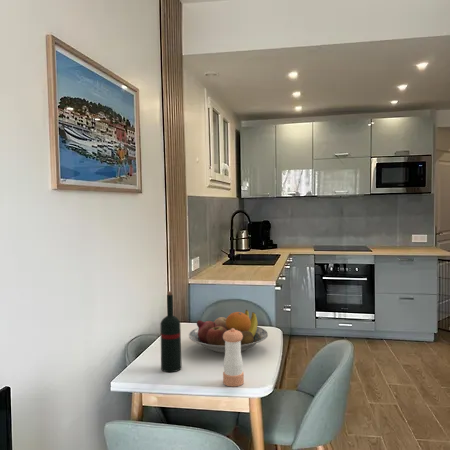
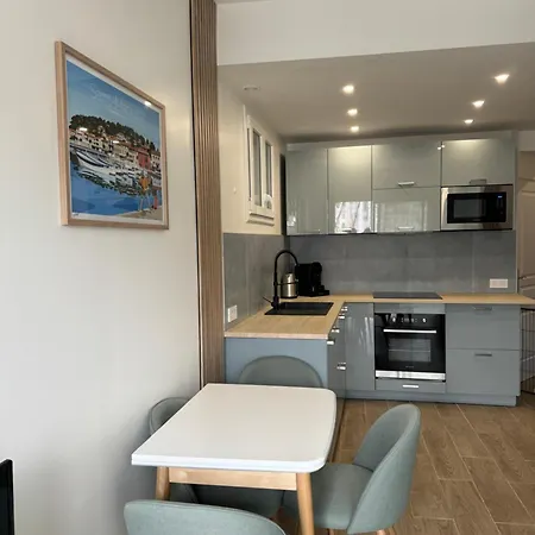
- pepper shaker [222,328,245,387]
- wine bottle [159,290,183,373]
- fruit bowl [188,309,269,354]
